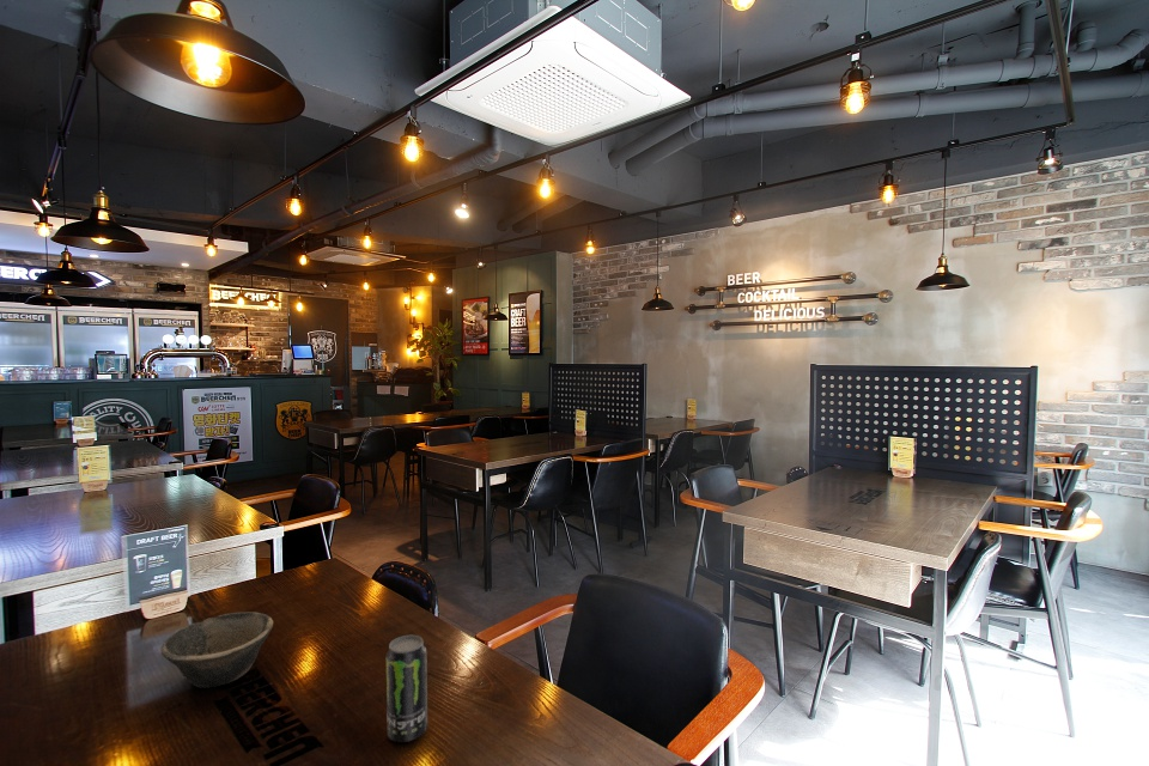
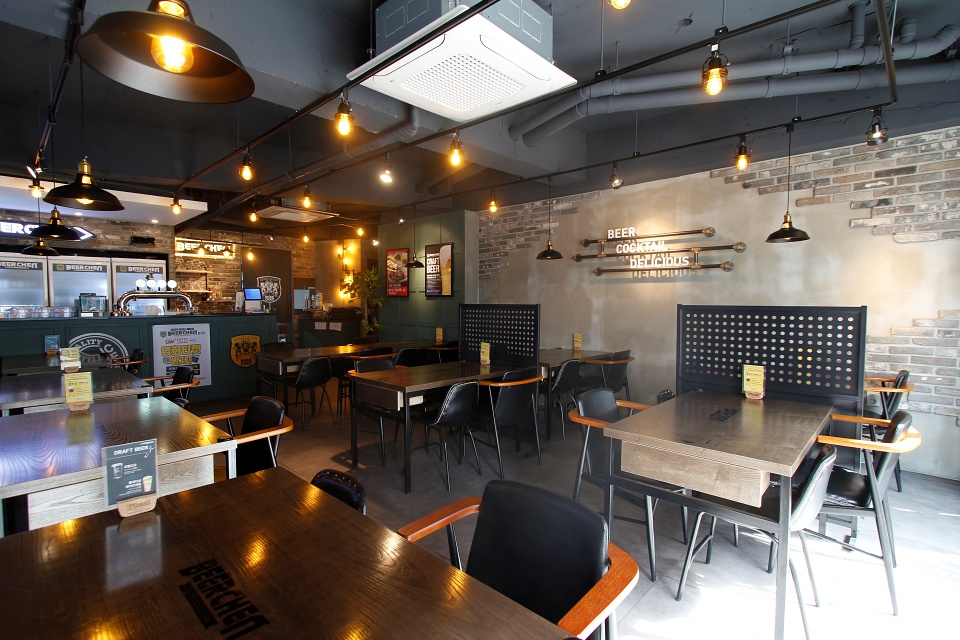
- bowl [160,610,274,689]
- beverage can [385,634,428,743]
